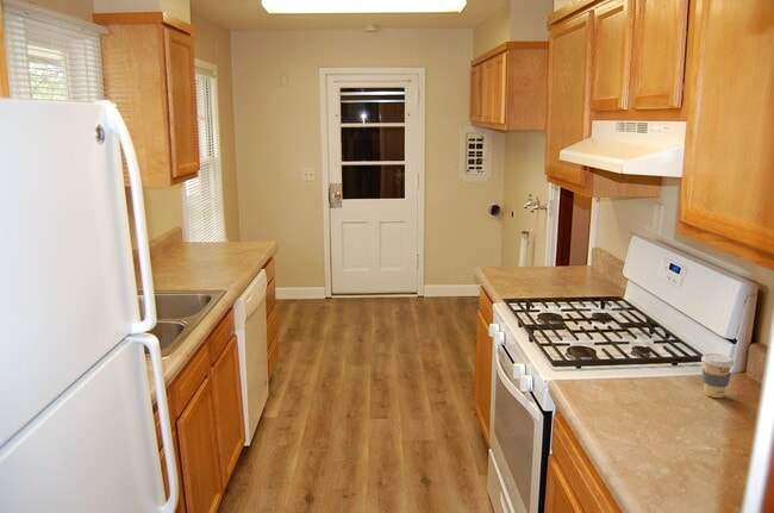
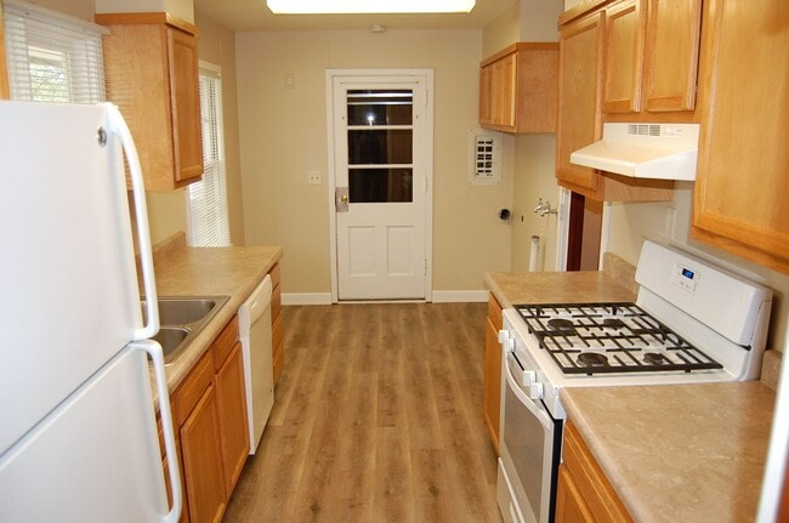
- coffee cup [700,352,736,399]
